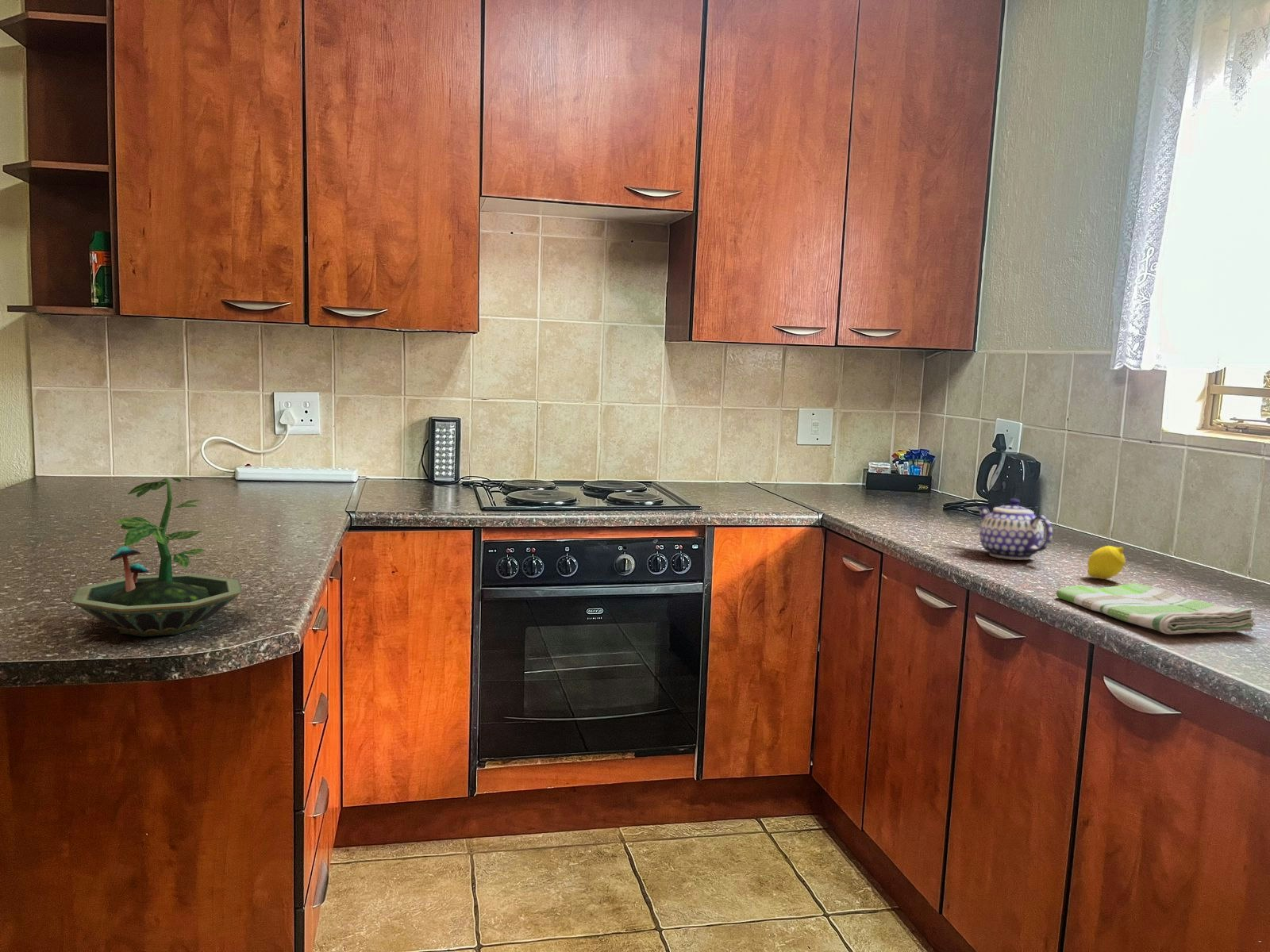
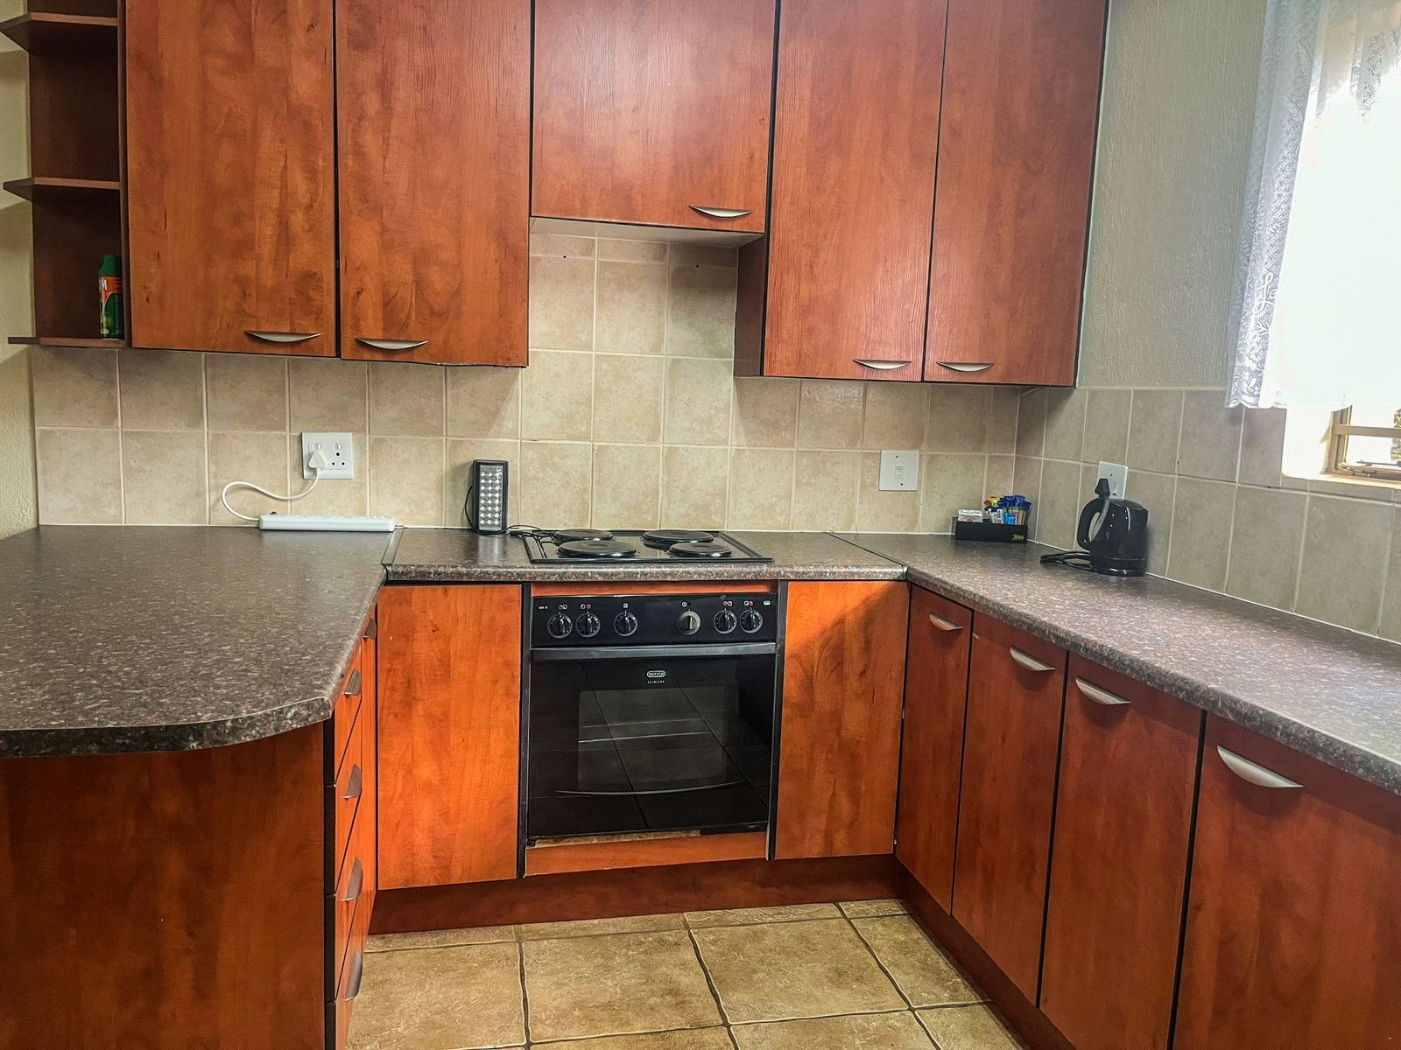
- fruit [1087,545,1126,580]
- terrarium [71,477,243,638]
- teapot [976,497,1053,561]
- dish towel [1056,582,1256,635]
